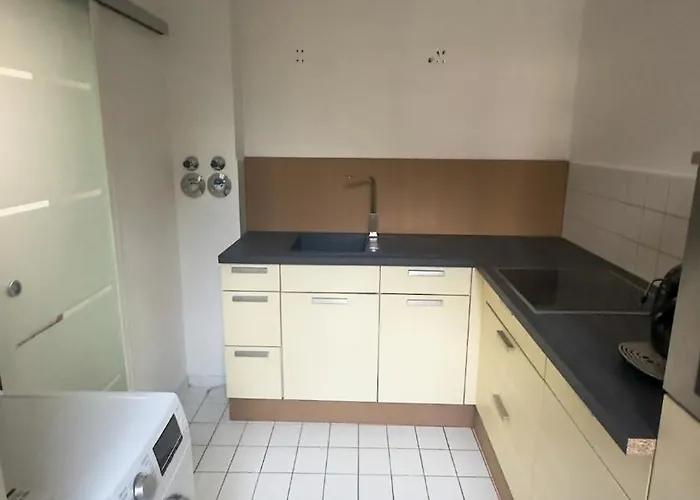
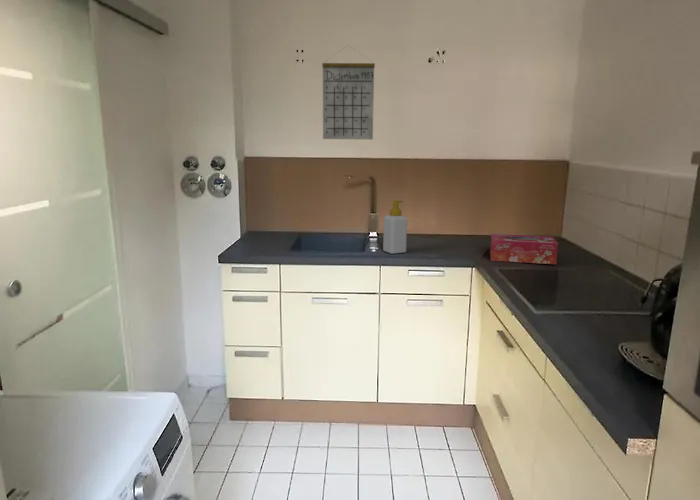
+ tissue box [489,233,559,265]
+ soap bottle [382,200,408,255]
+ calendar [321,44,376,141]
